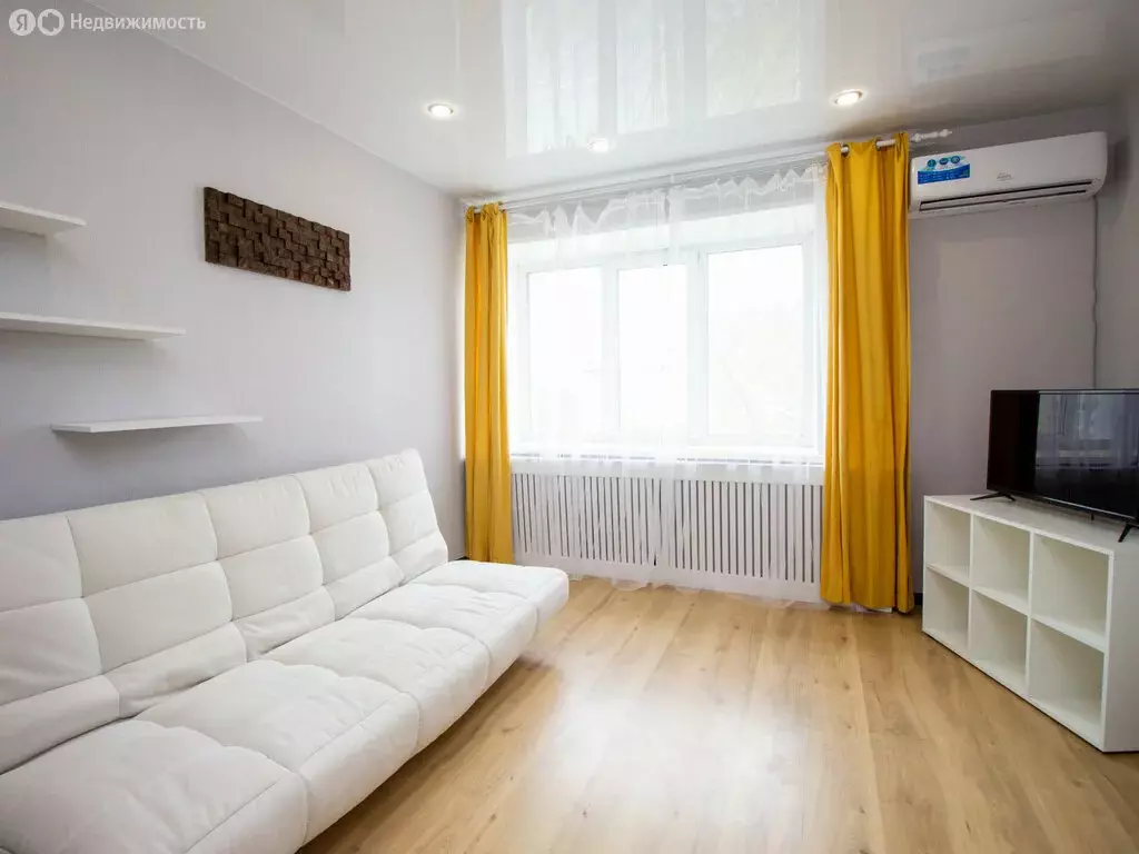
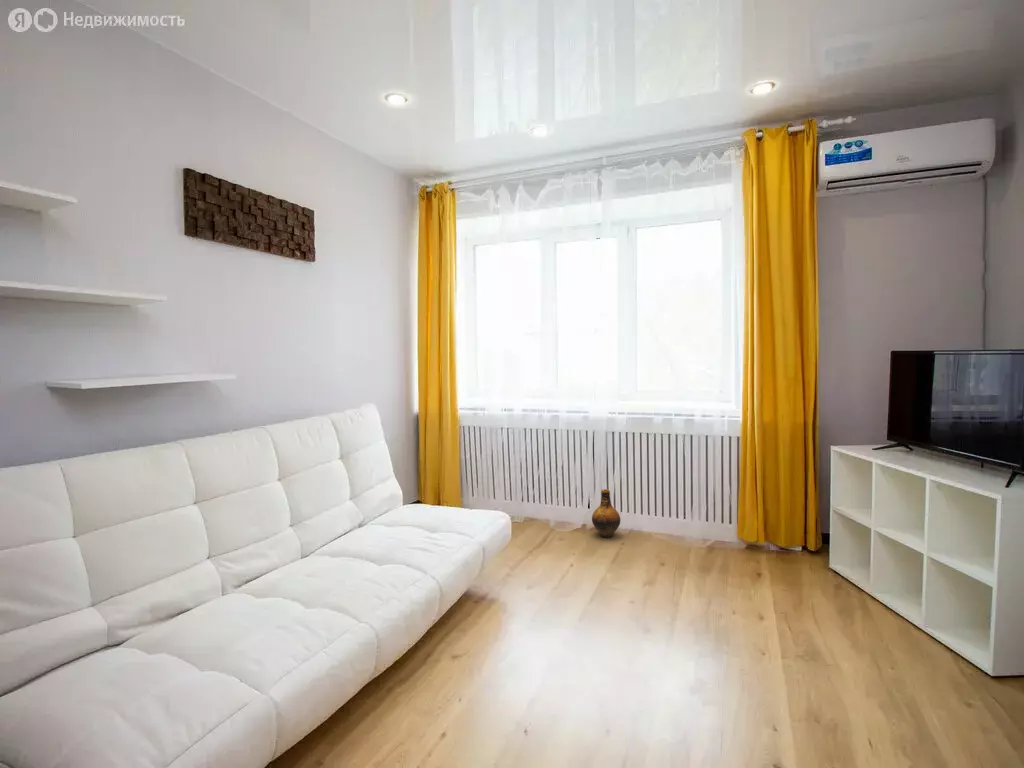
+ ceramic jug [591,488,621,539]
